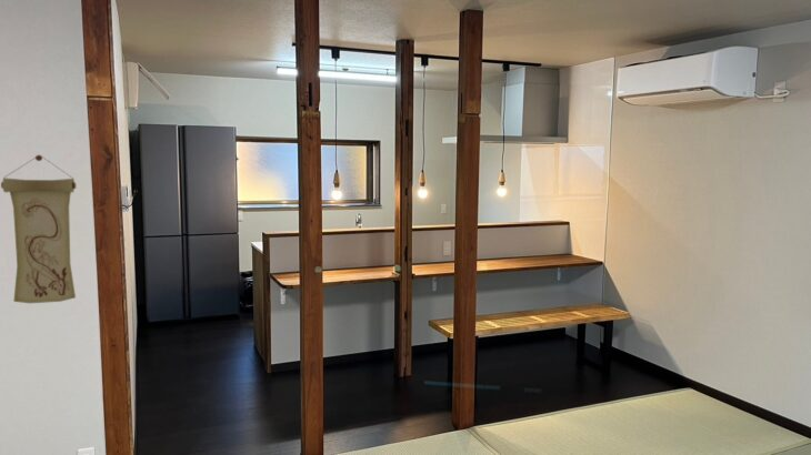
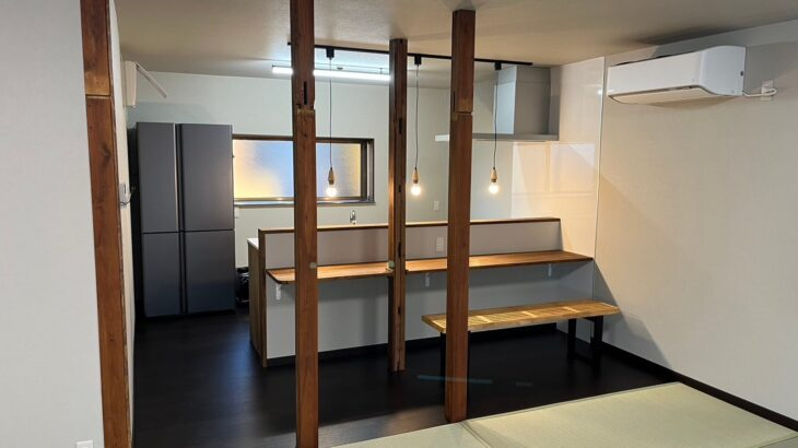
- wall scroll [0,154,77,304]
